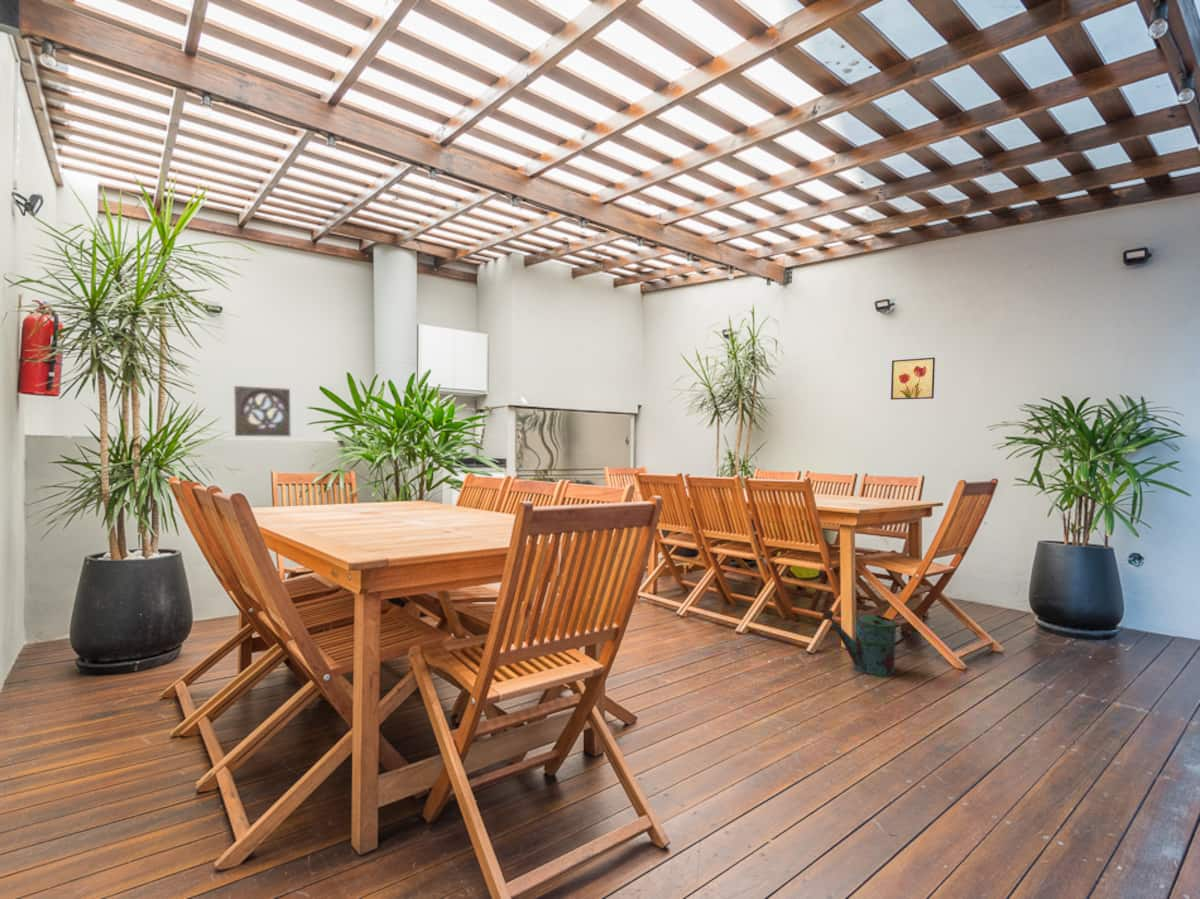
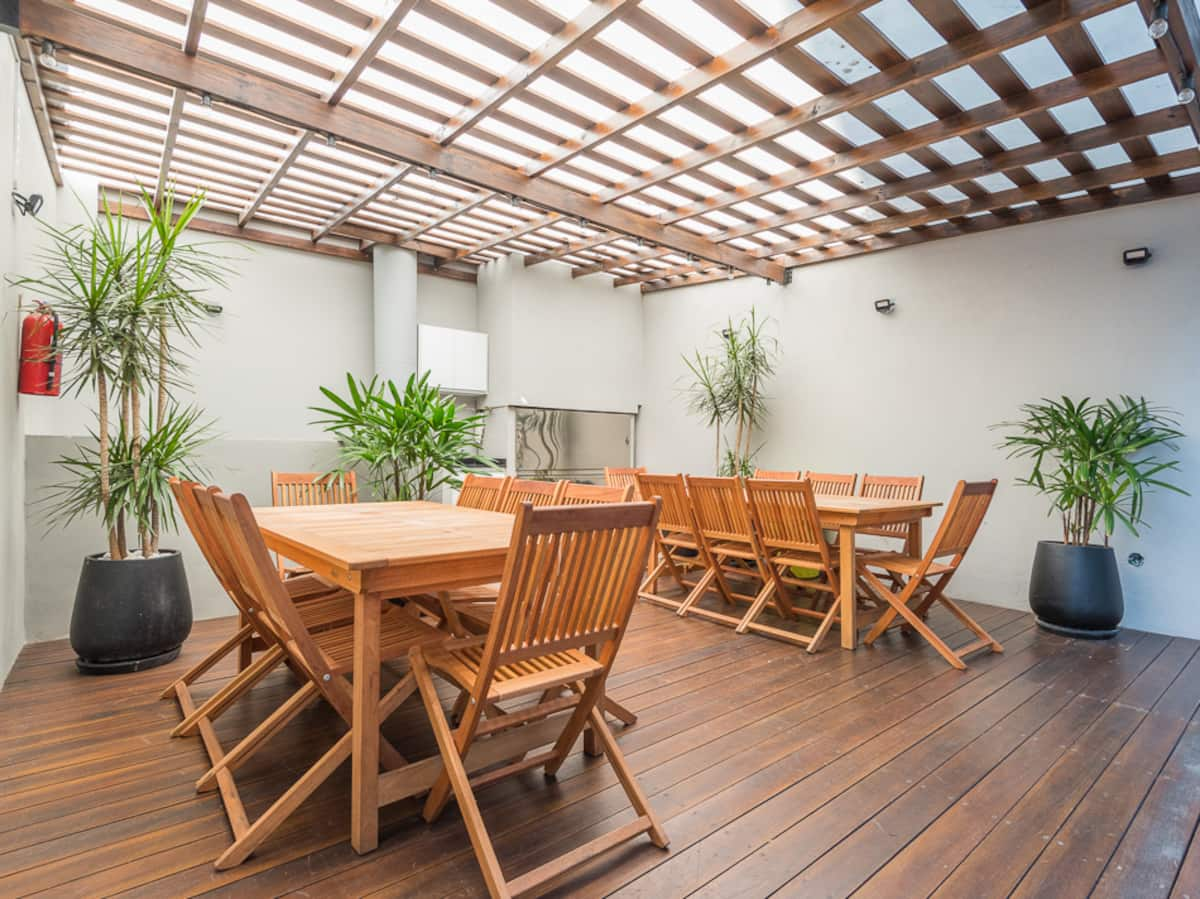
- wall art [890,357,936,401]
- wall ornament [233,385,291,437]
- watering can [821,609,909,678]
